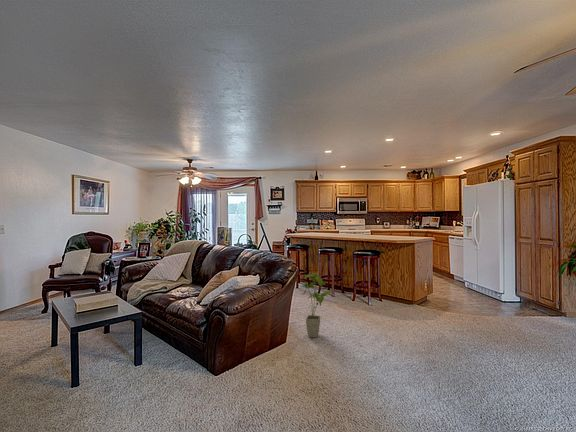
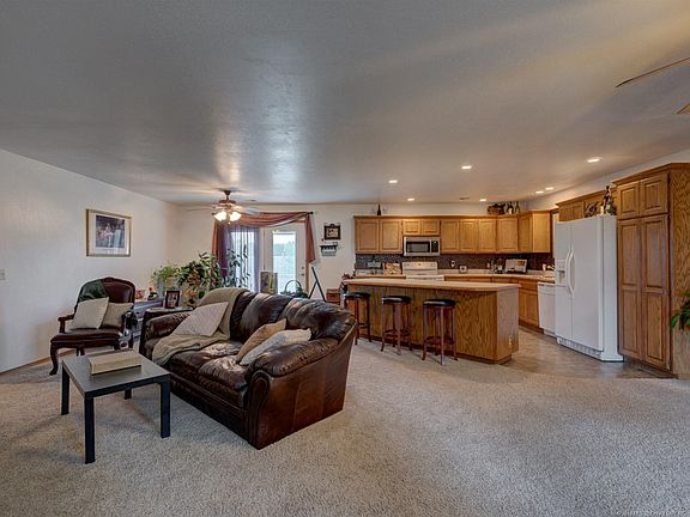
- house plant [301,272,335,339]
